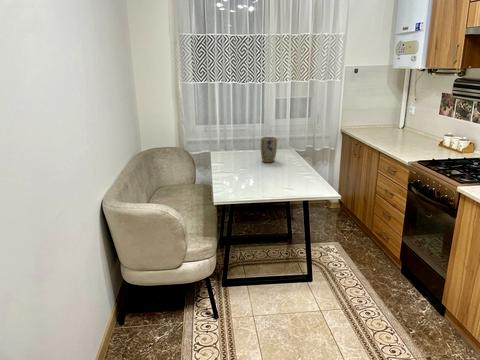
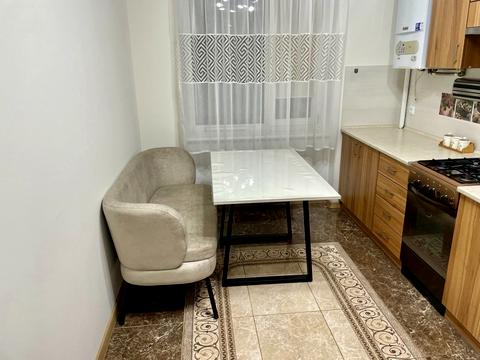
- plant pot [260,136,278,163]
